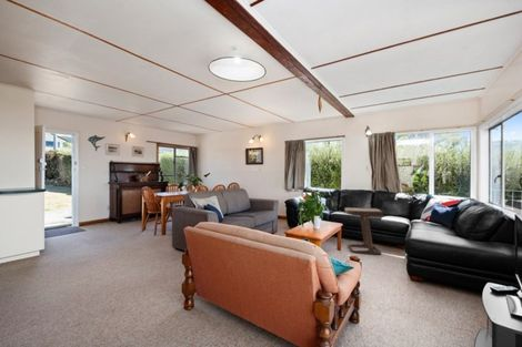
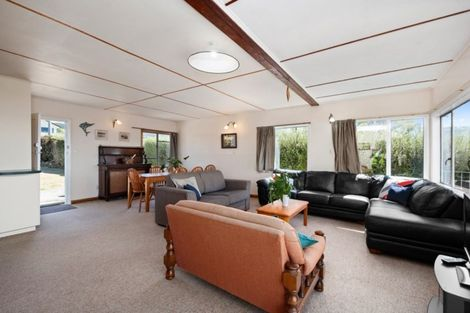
- side table [343,206,384,255]
